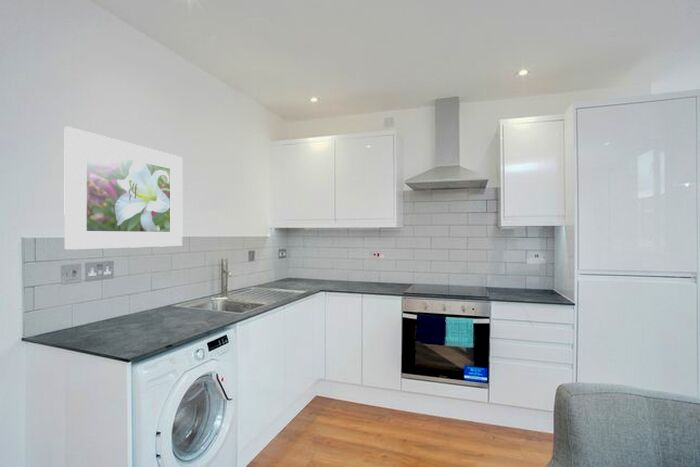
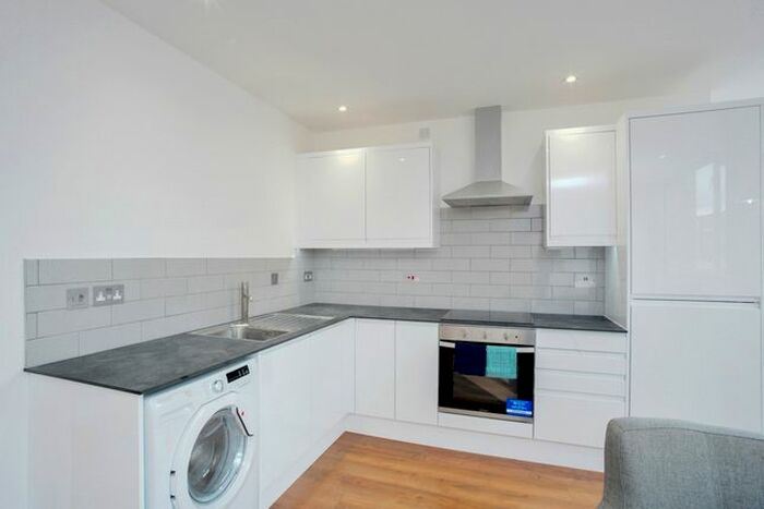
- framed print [63,126,183,251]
